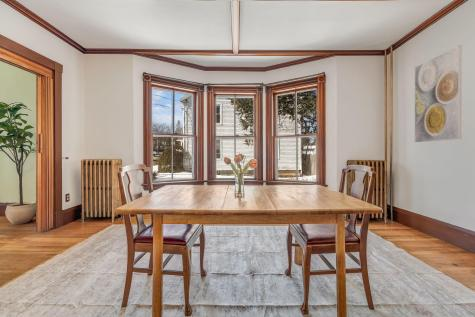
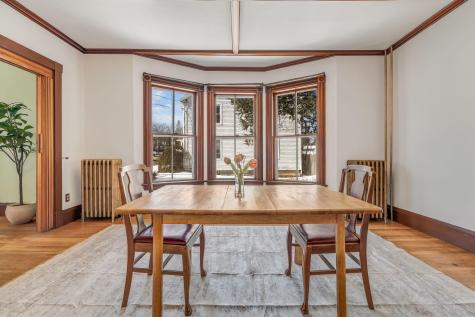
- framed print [414,45,462,143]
